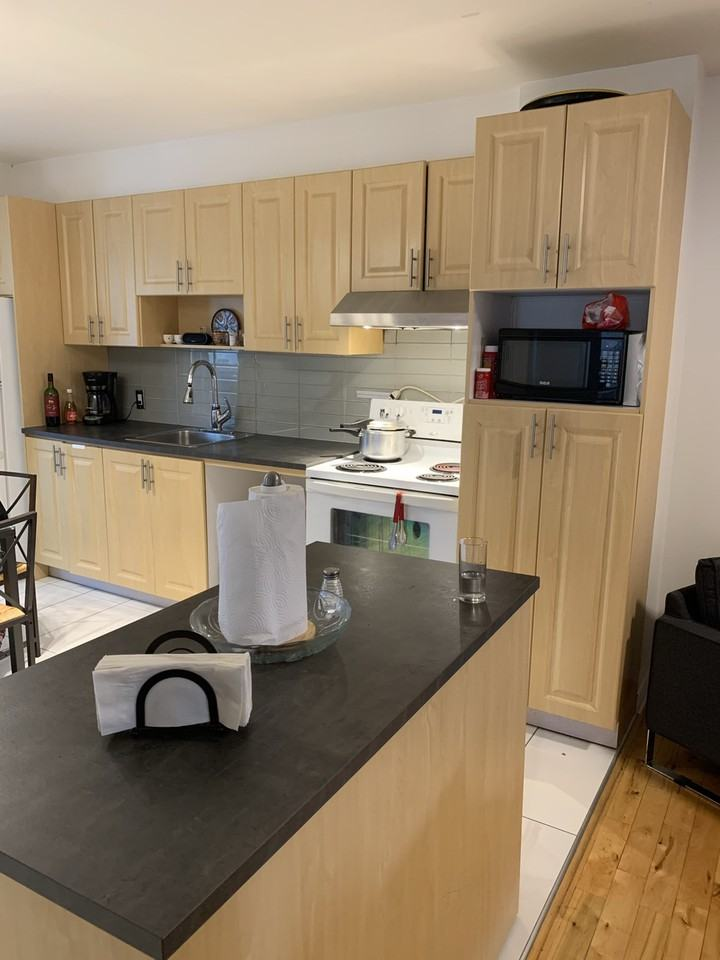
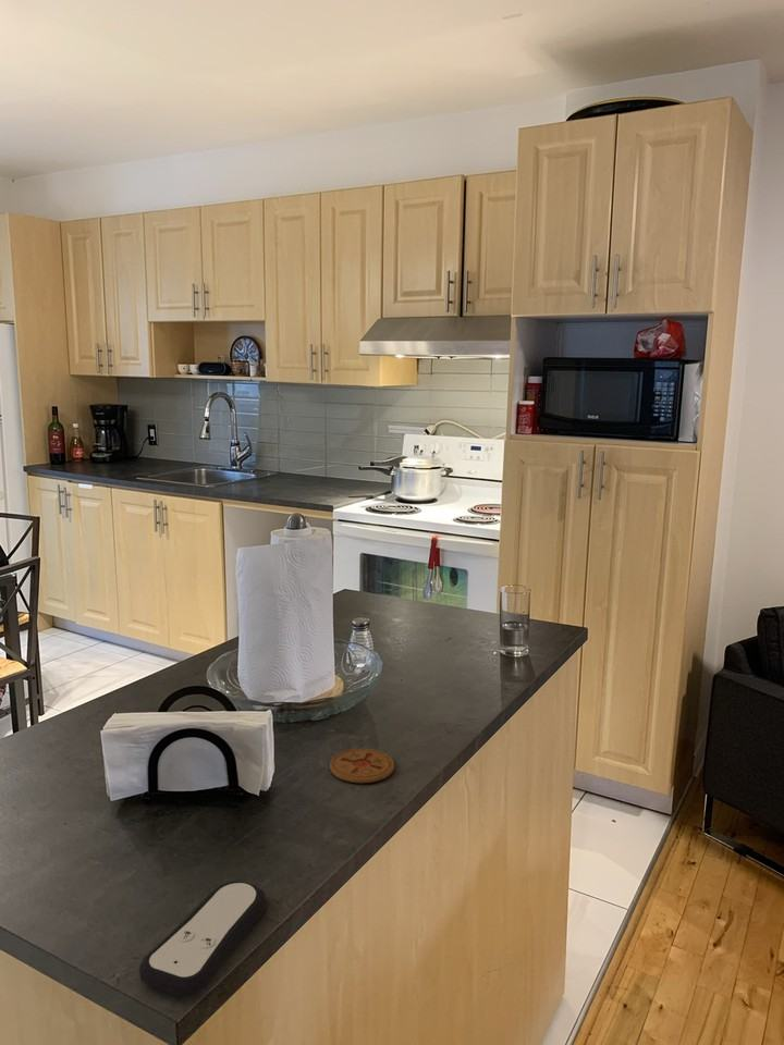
+ remote control [138,881,267,997]
+ coaster [329,748,395,784]
